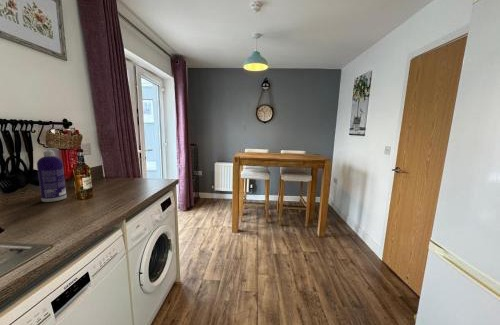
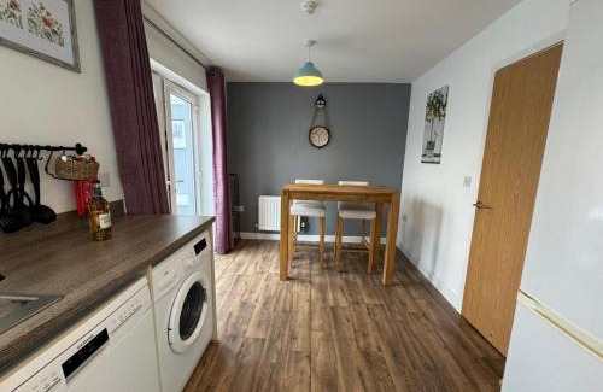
- spray bottle [36,147,67,203]
